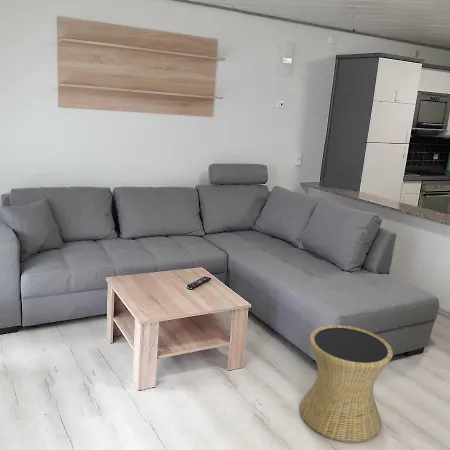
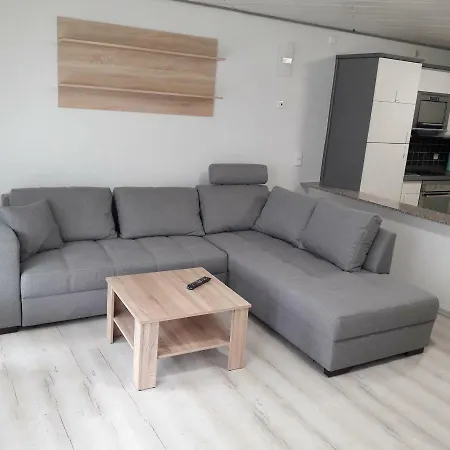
- side table [299,324,394,443]
